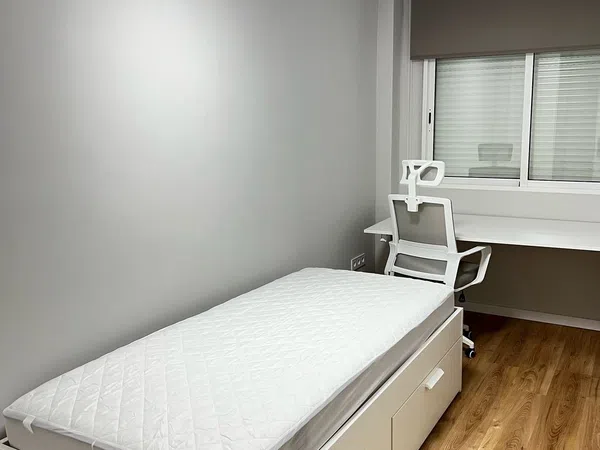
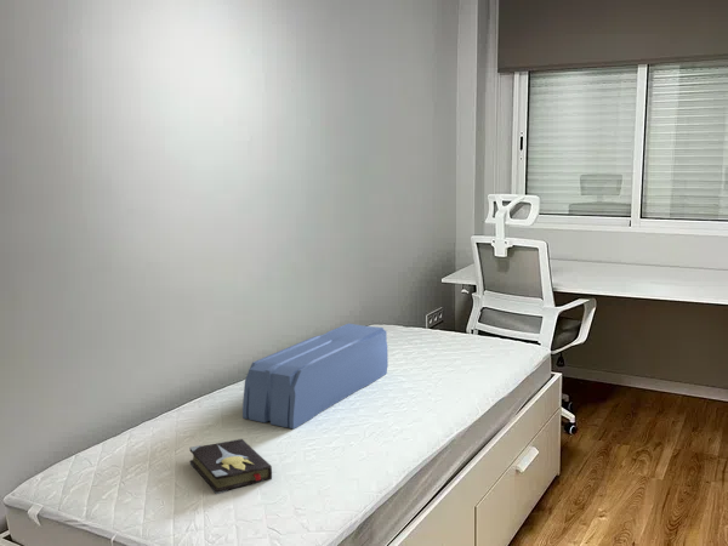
+ hardback book [189,438,273,495]
+ cushion [241,323,389,430]
